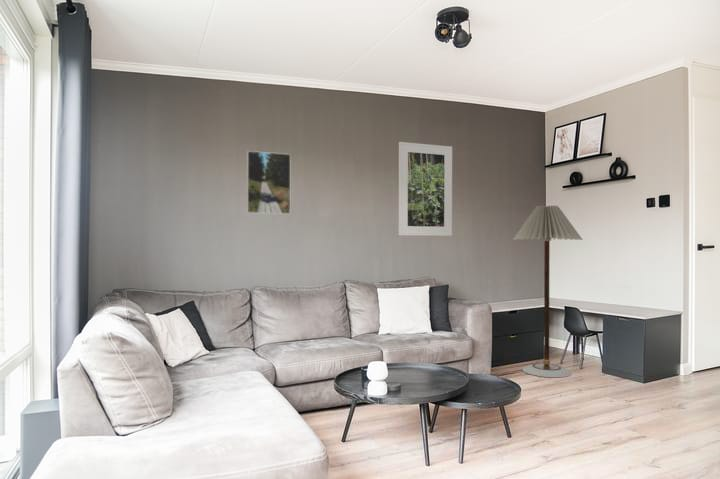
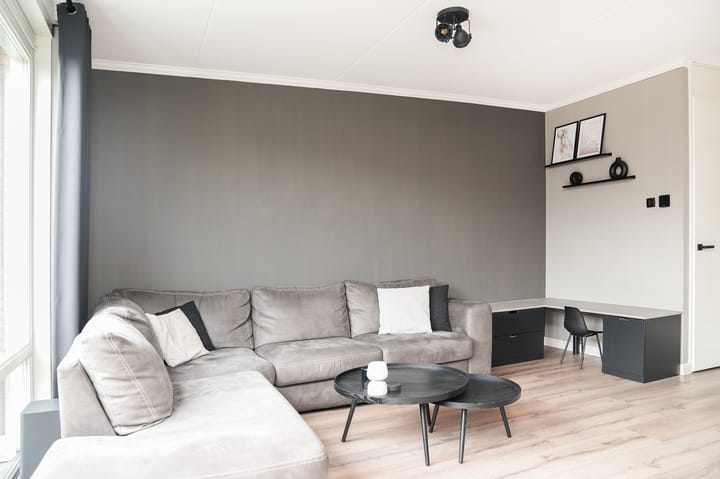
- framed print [398,141,453,237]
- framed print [246,150,292,215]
- floor lamp [512,205,584,378]
